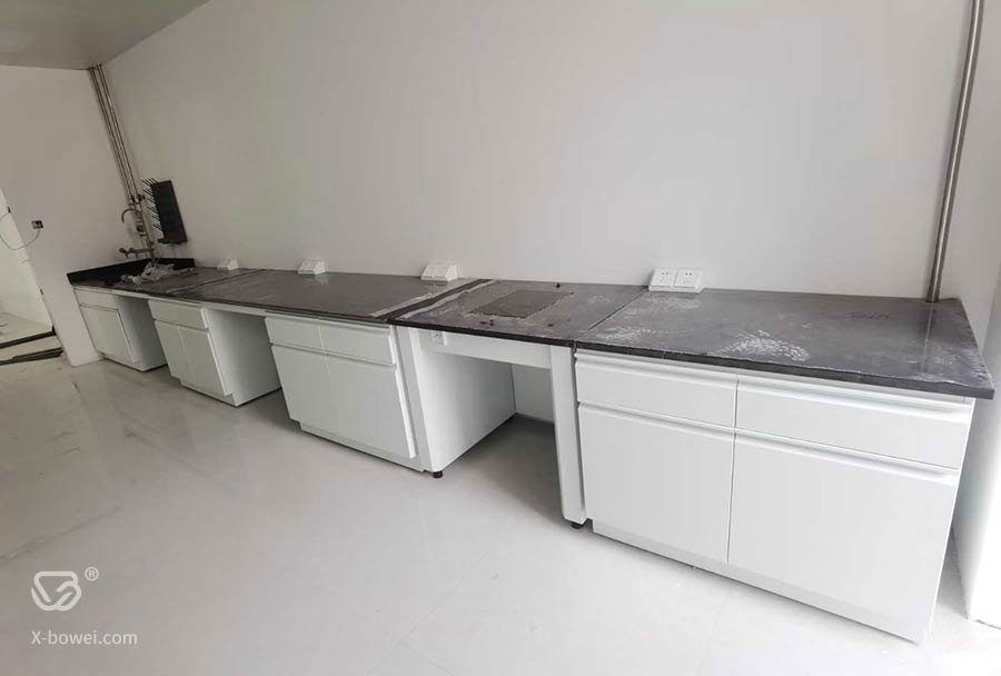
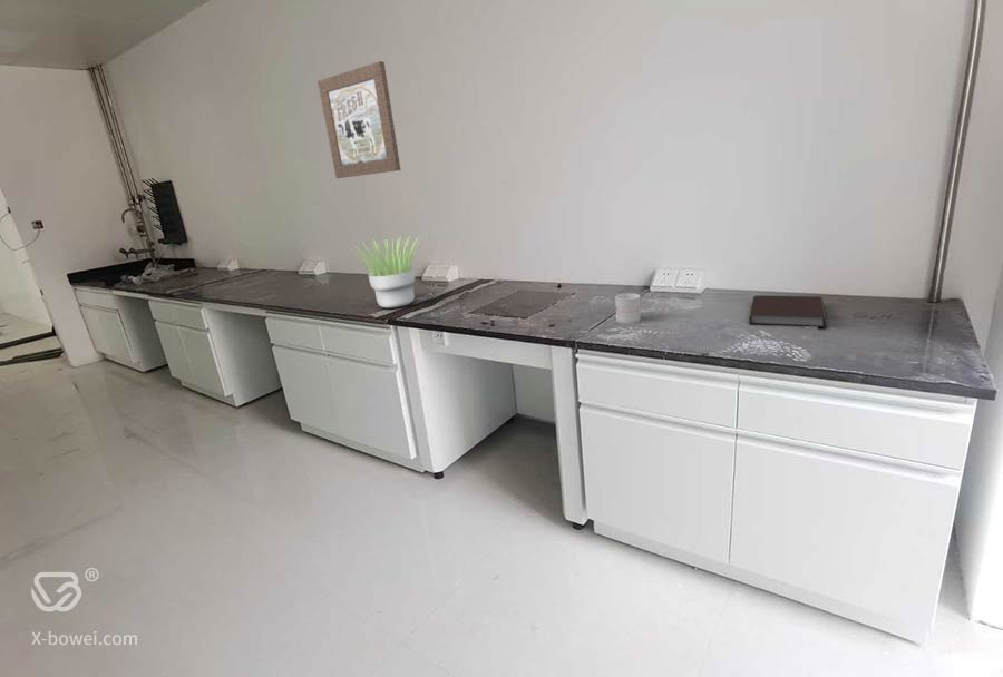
+ potted plant [348,234,421,310]
+ mug [614,293,642,325]
+ notebook [748,294,828,328]
+ wall art [317,60,402,179]
